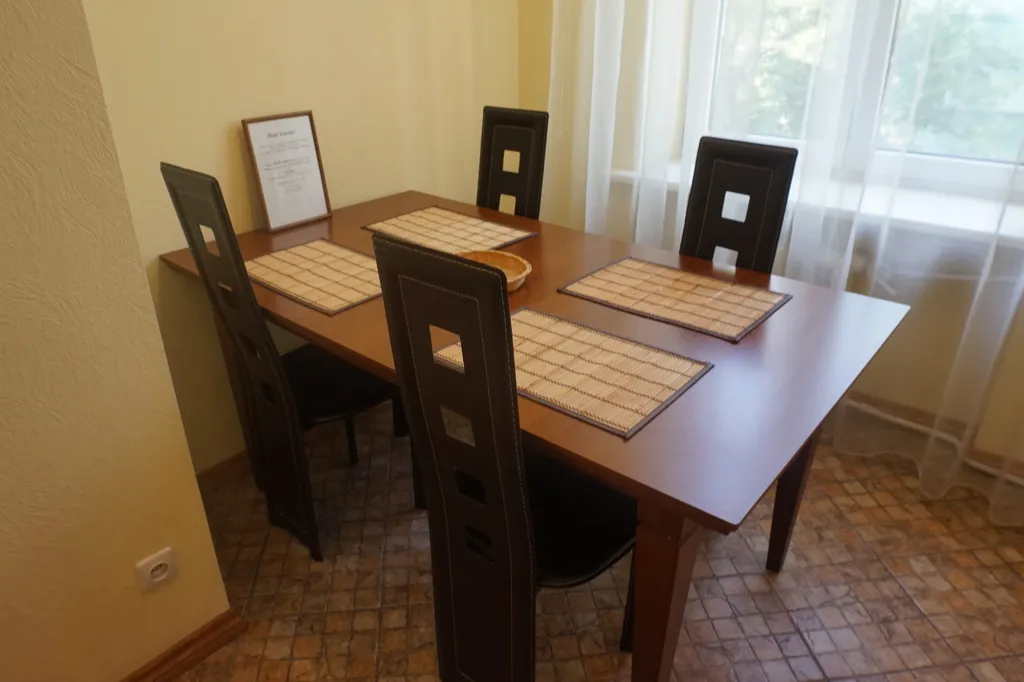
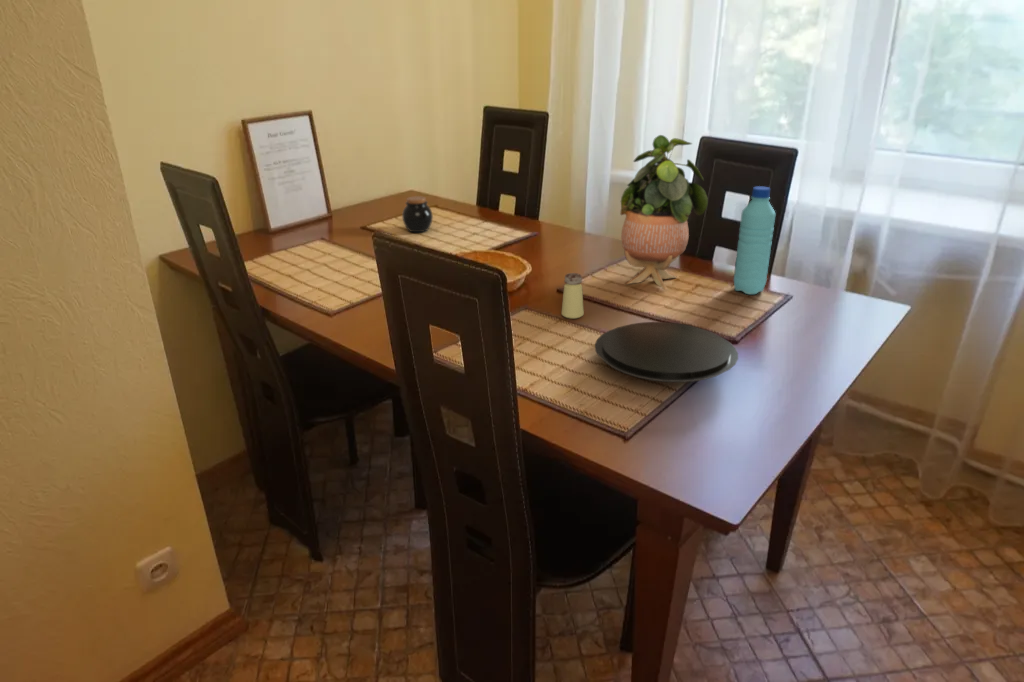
+ water bottle [733,185,776,295]
+ saltshaker [561,272,585,320]
+ plate [594,321,739,383]
+ jar [401,195,434,233]
+ potted plant [619,134,709,290]
